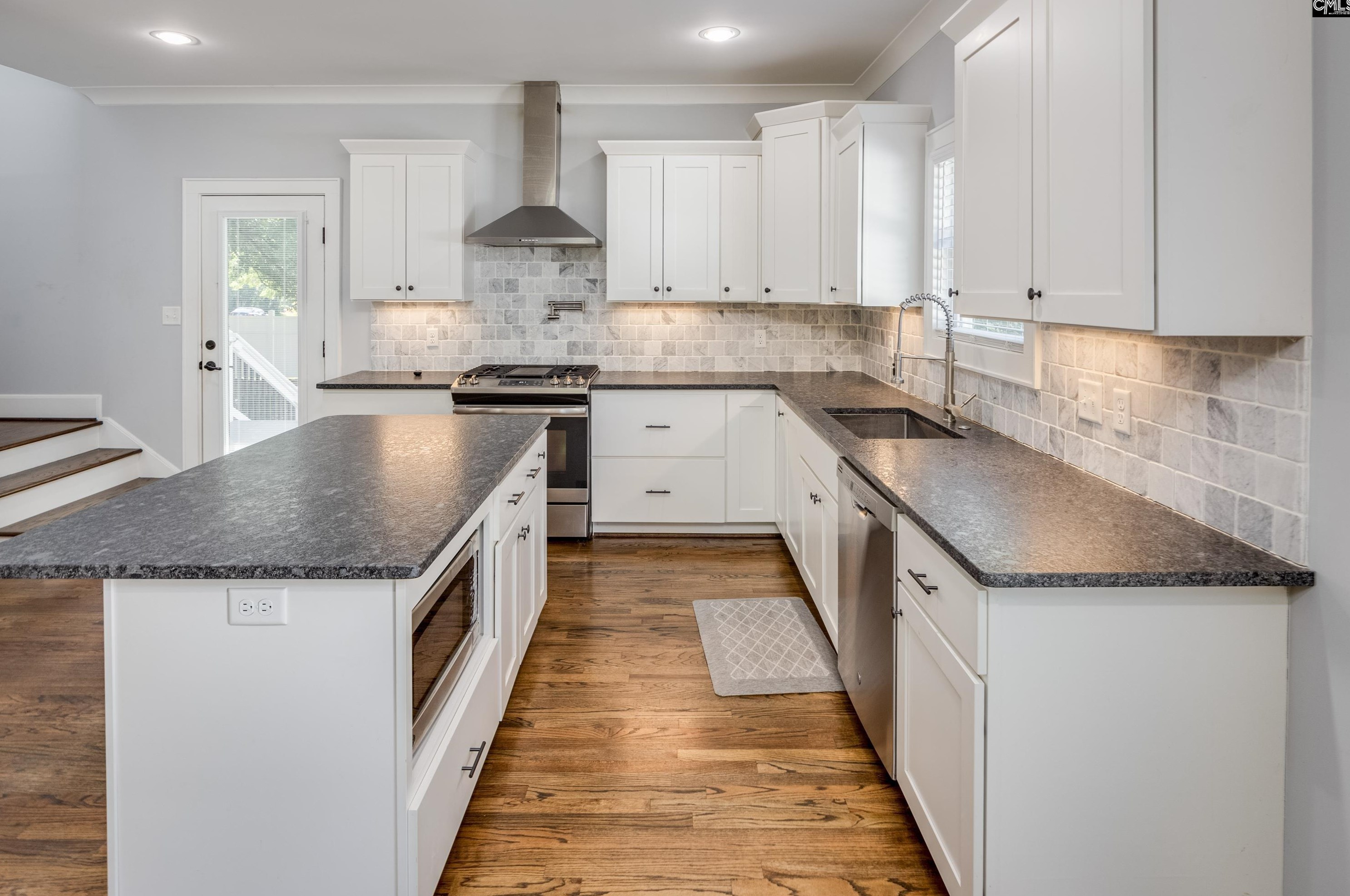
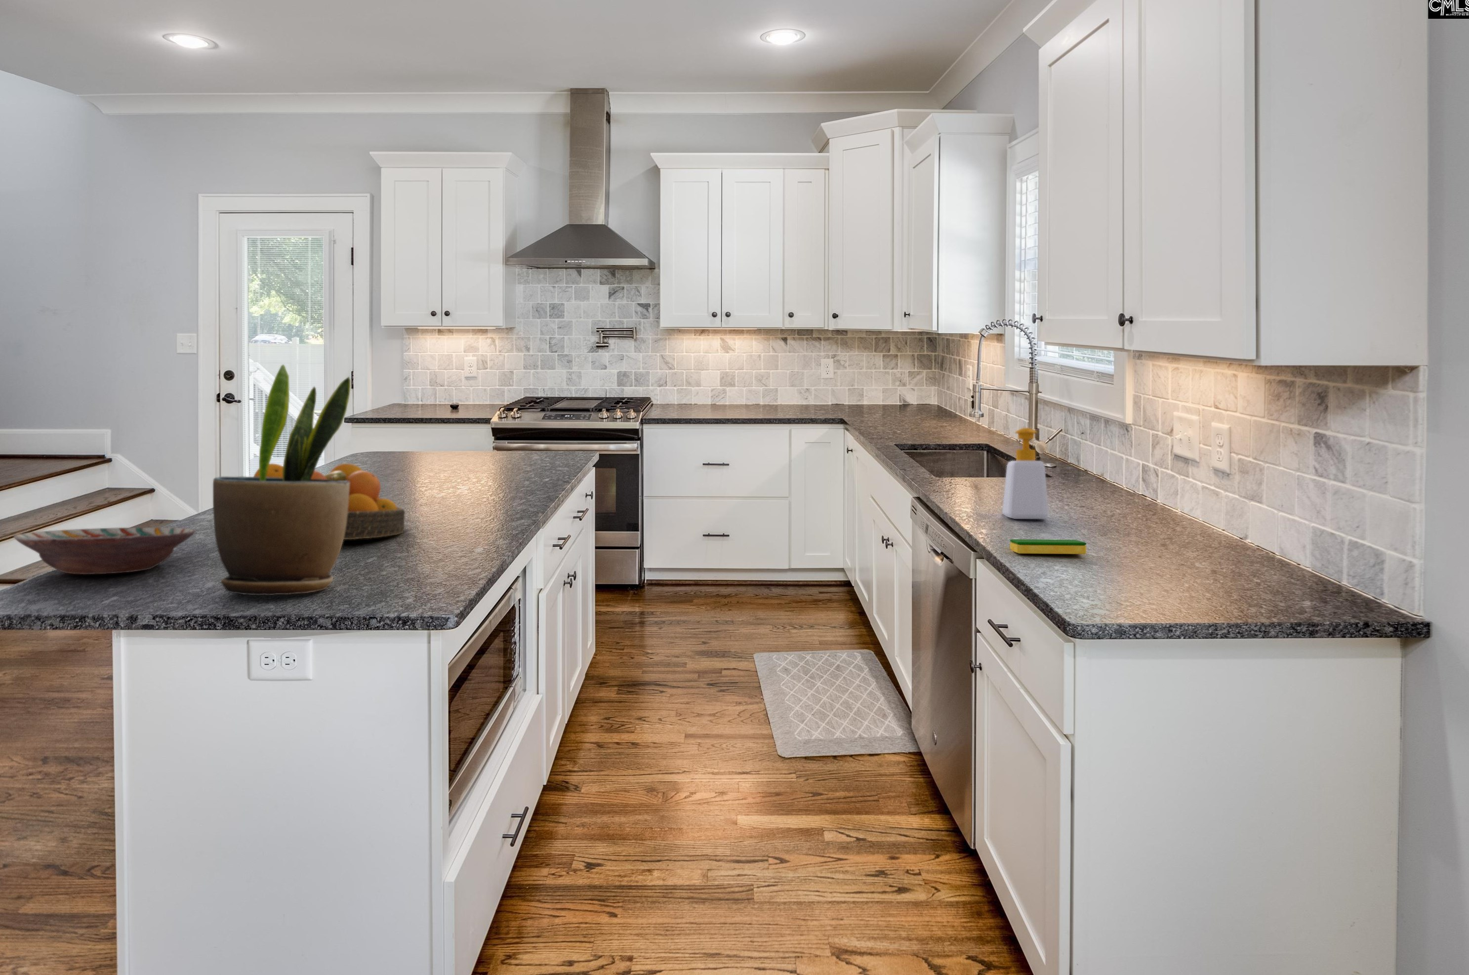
+ soap bottle [1002,428,1049,520]
+ decorative bowl [13,527,196,575]
+ potted plant [212,363,351,595]
+ fruit bowl [252,462,406,540]
+ dish sponge [1010,539,1087,555]
